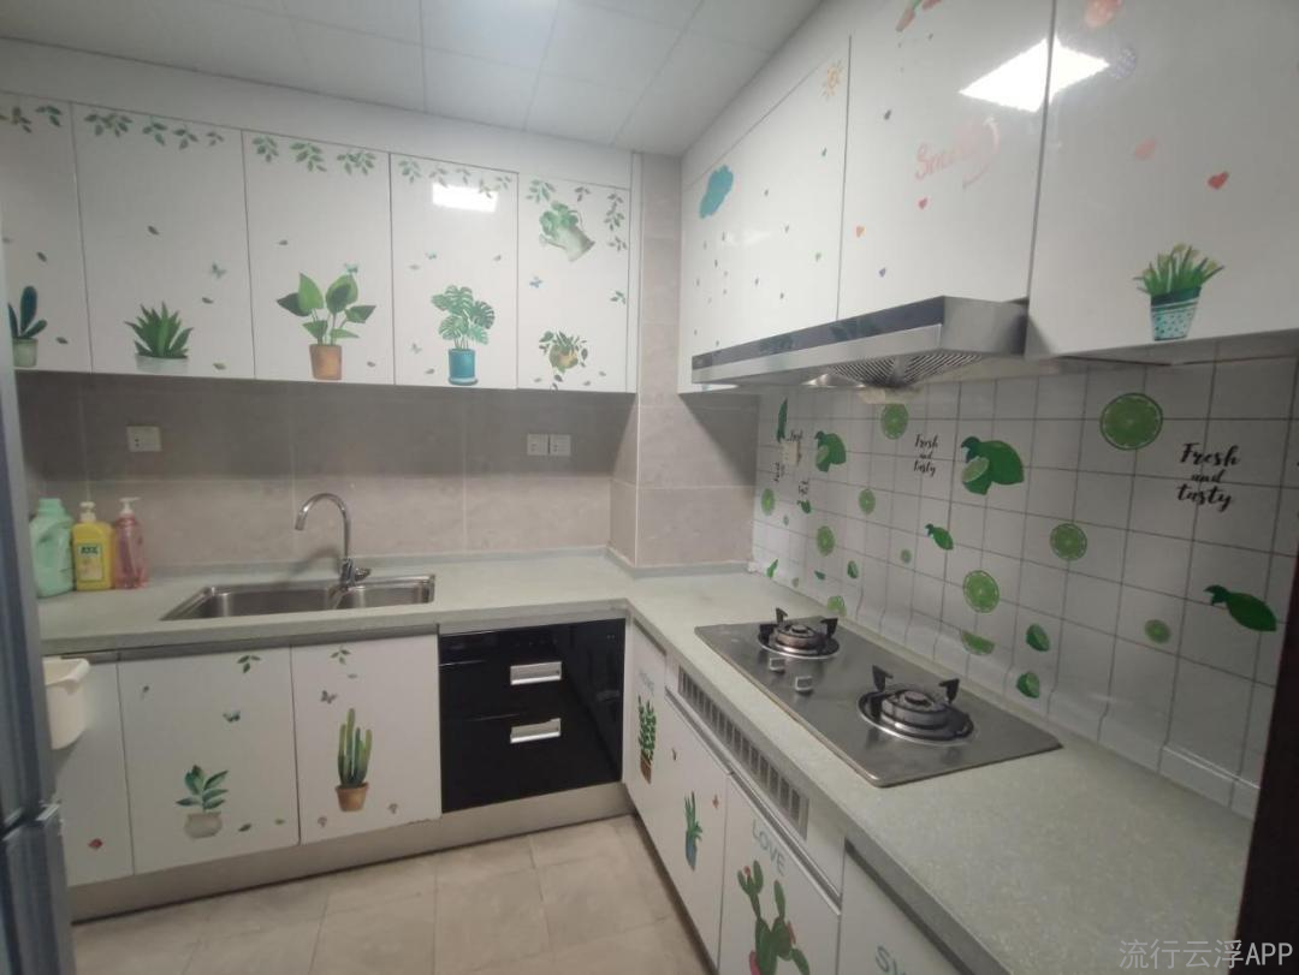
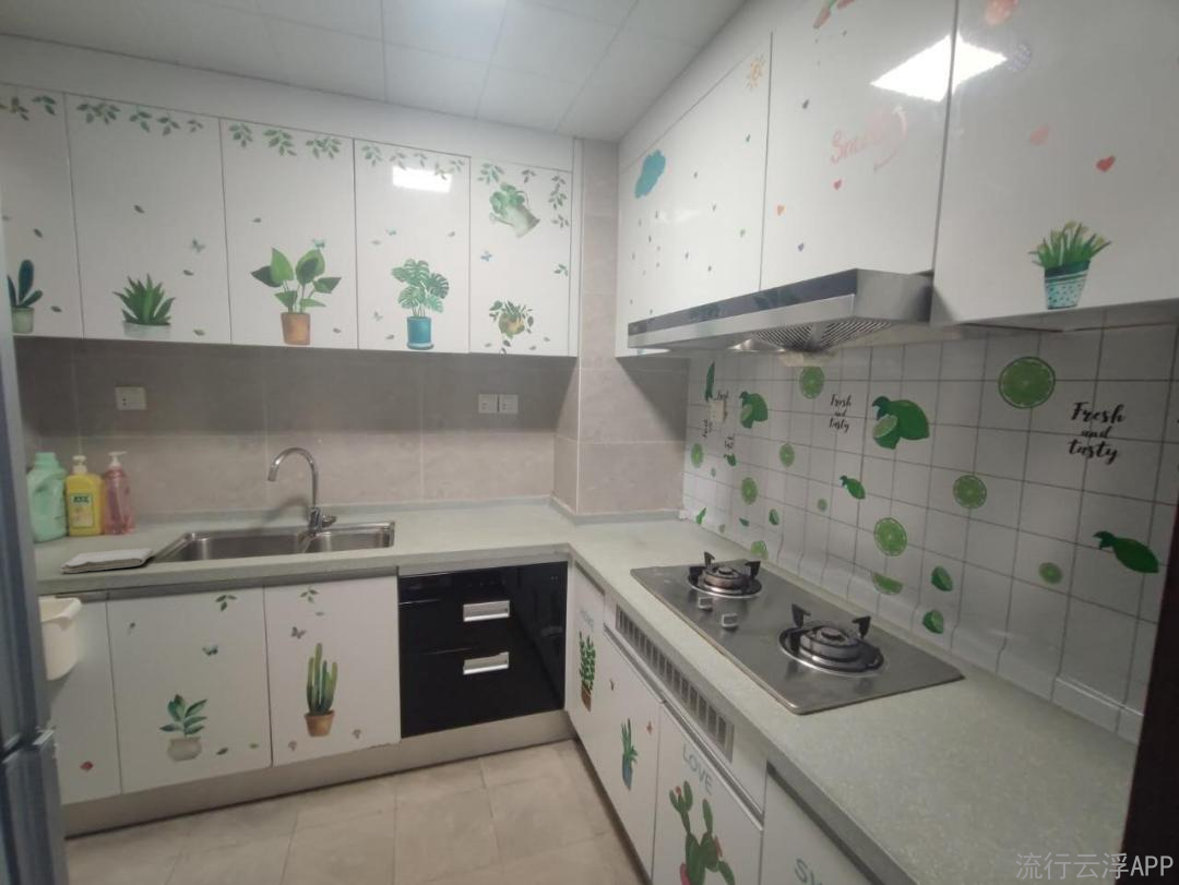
+ washcloth [59,547,154,574]
